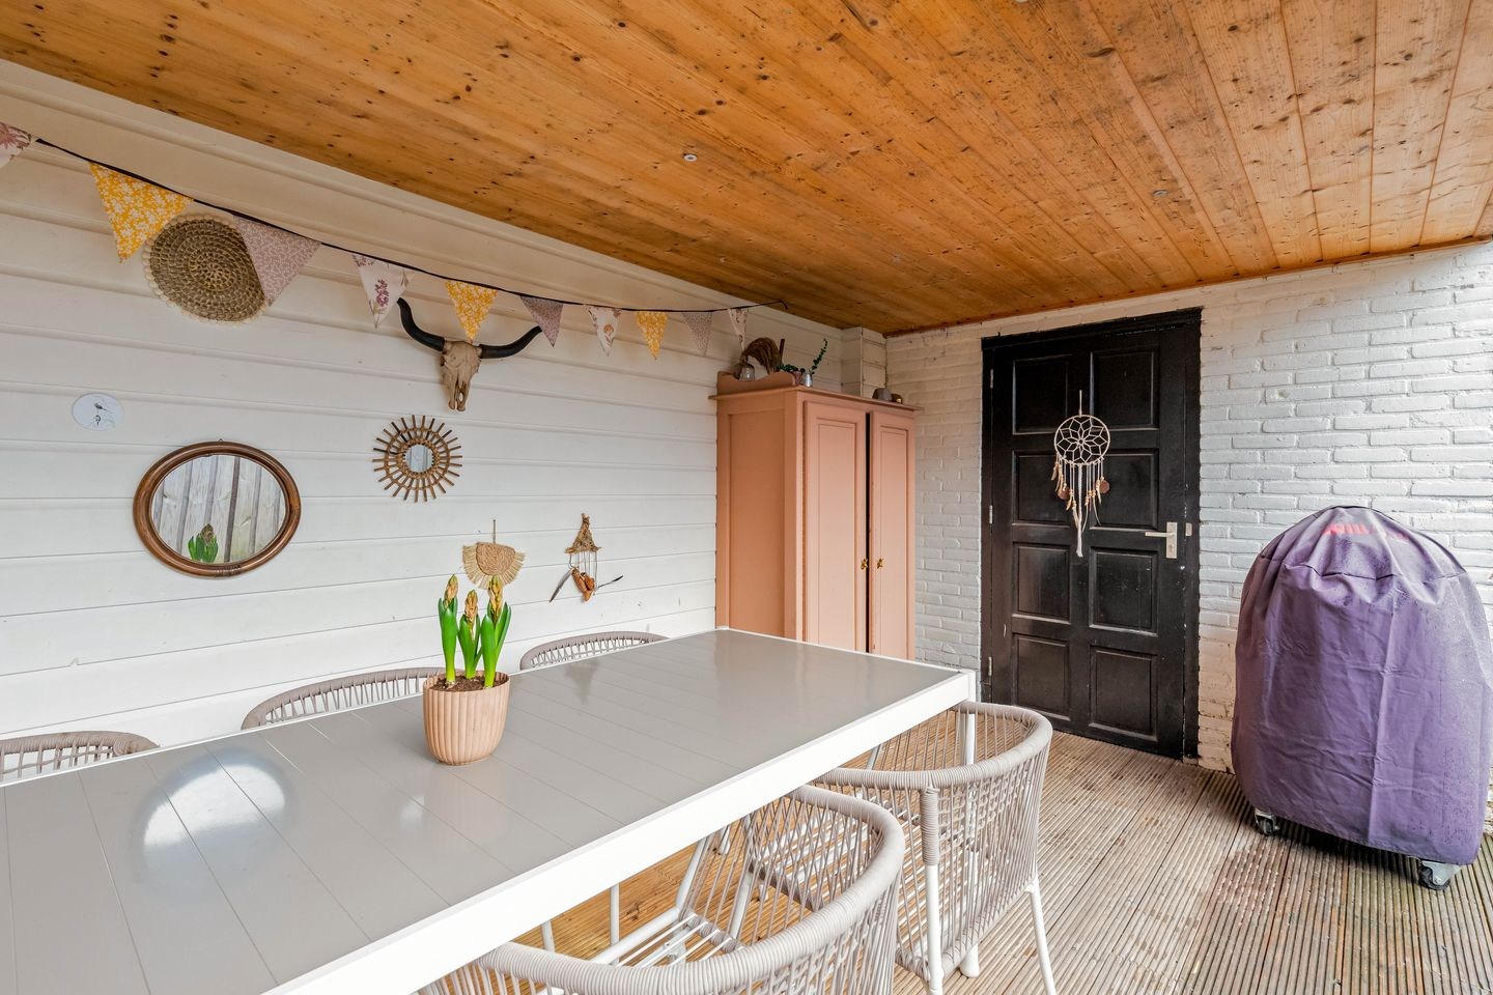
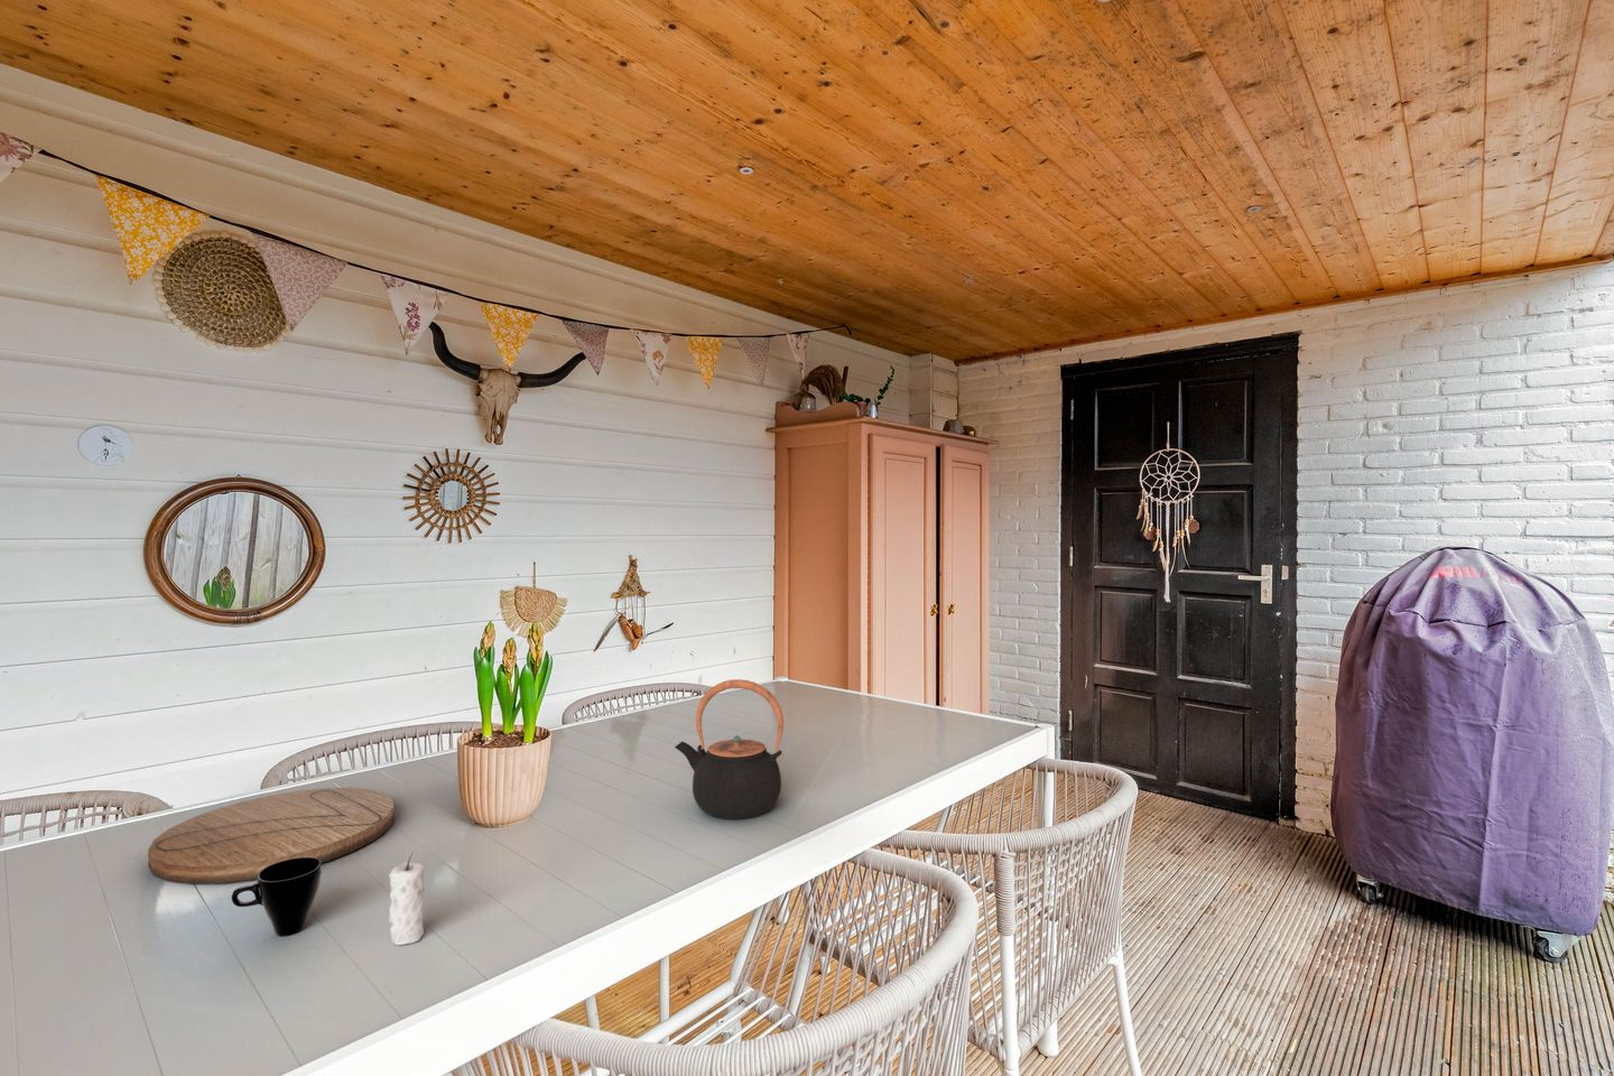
+ cutting board [147,787,395,885]
+ teapot [674,679,784,820]
+ candle [388,849,426,946]
+ cup [231,857,323,937]
